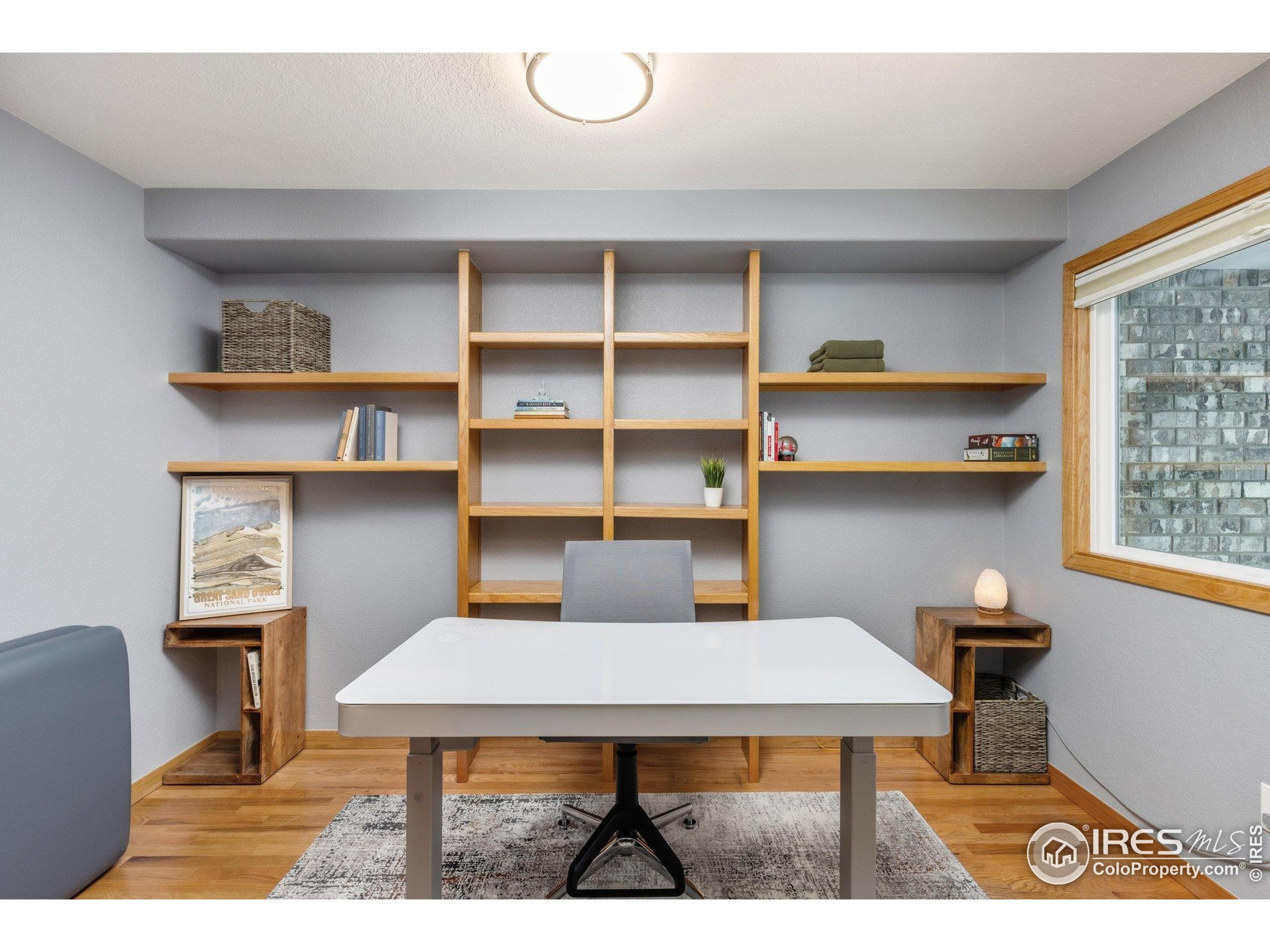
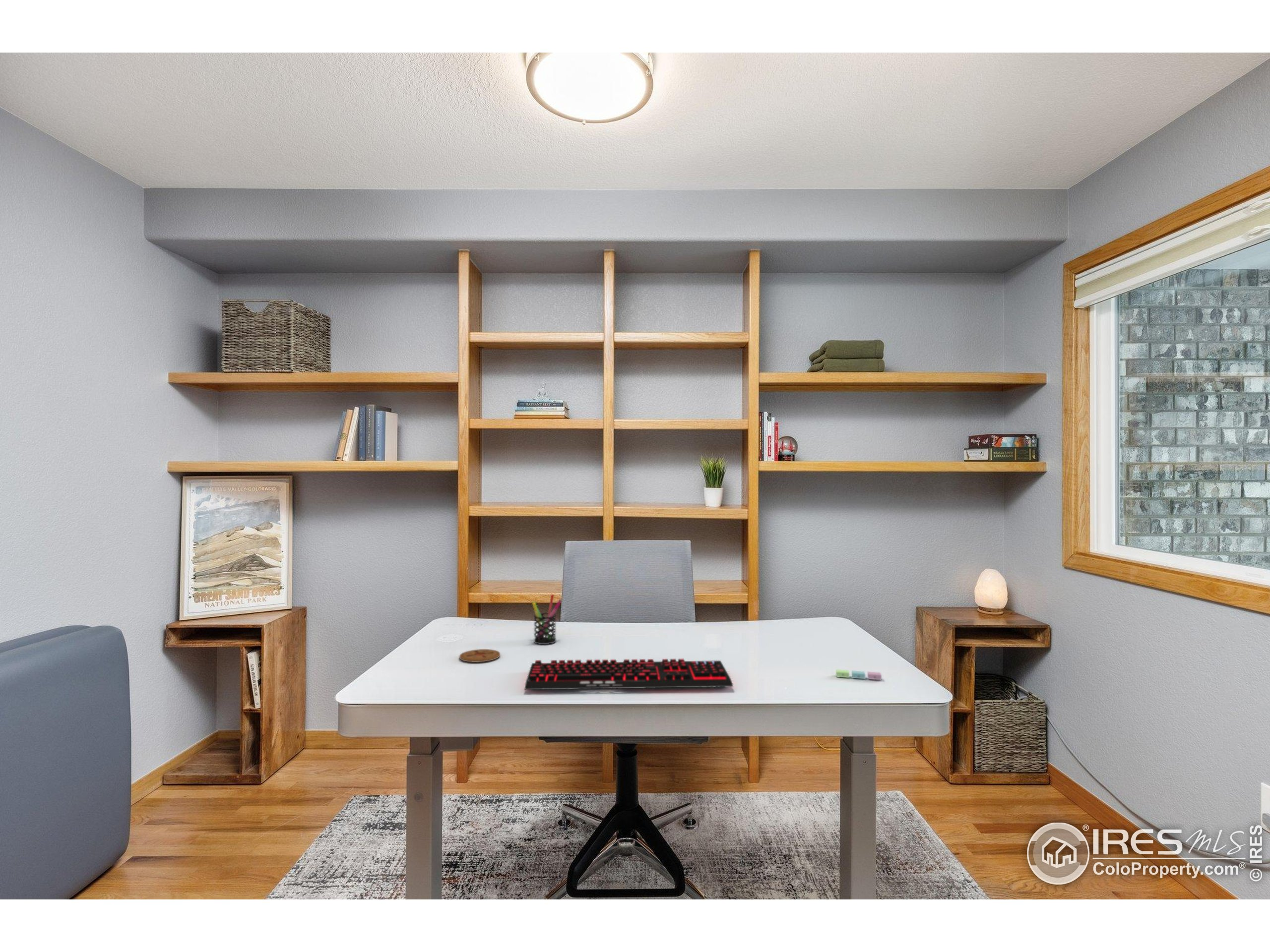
+ coaster [459,649,501,663]
+ keyboard [524,658,734,690]
+ sticky notes [835,669,882,680]
+ pen holder [532,594,563,645]
